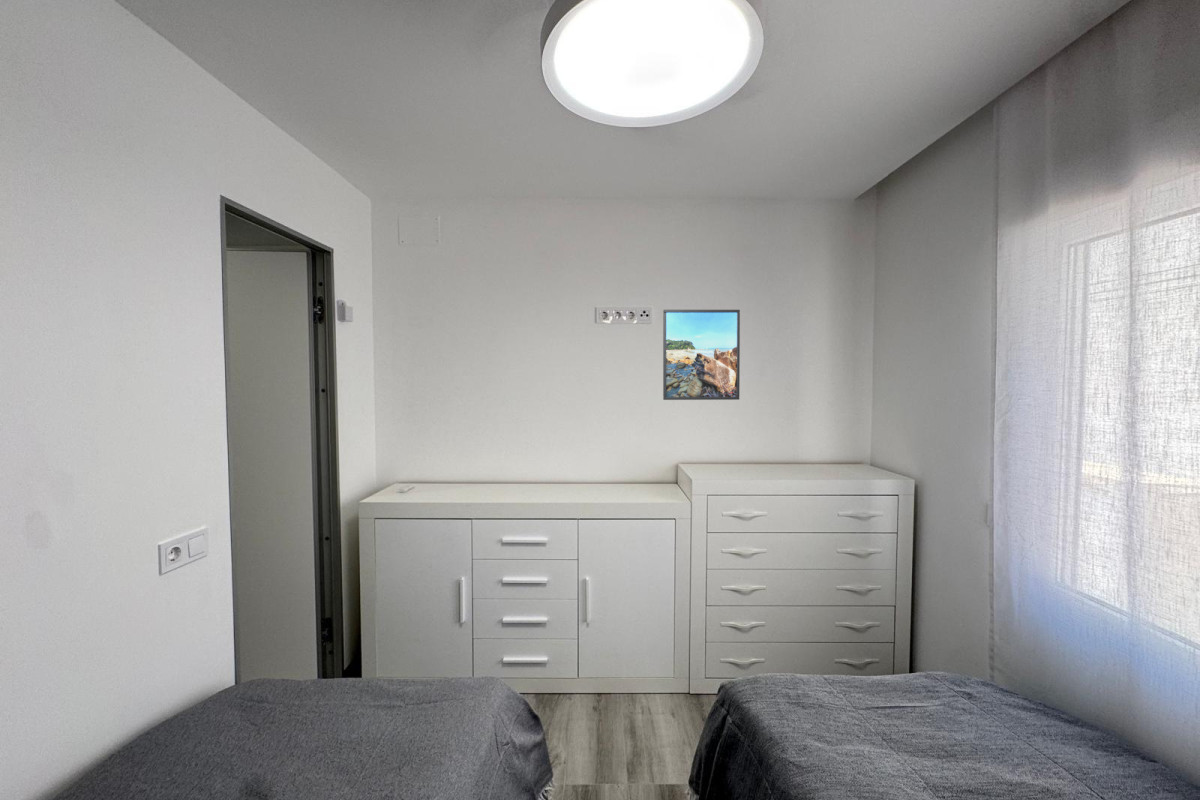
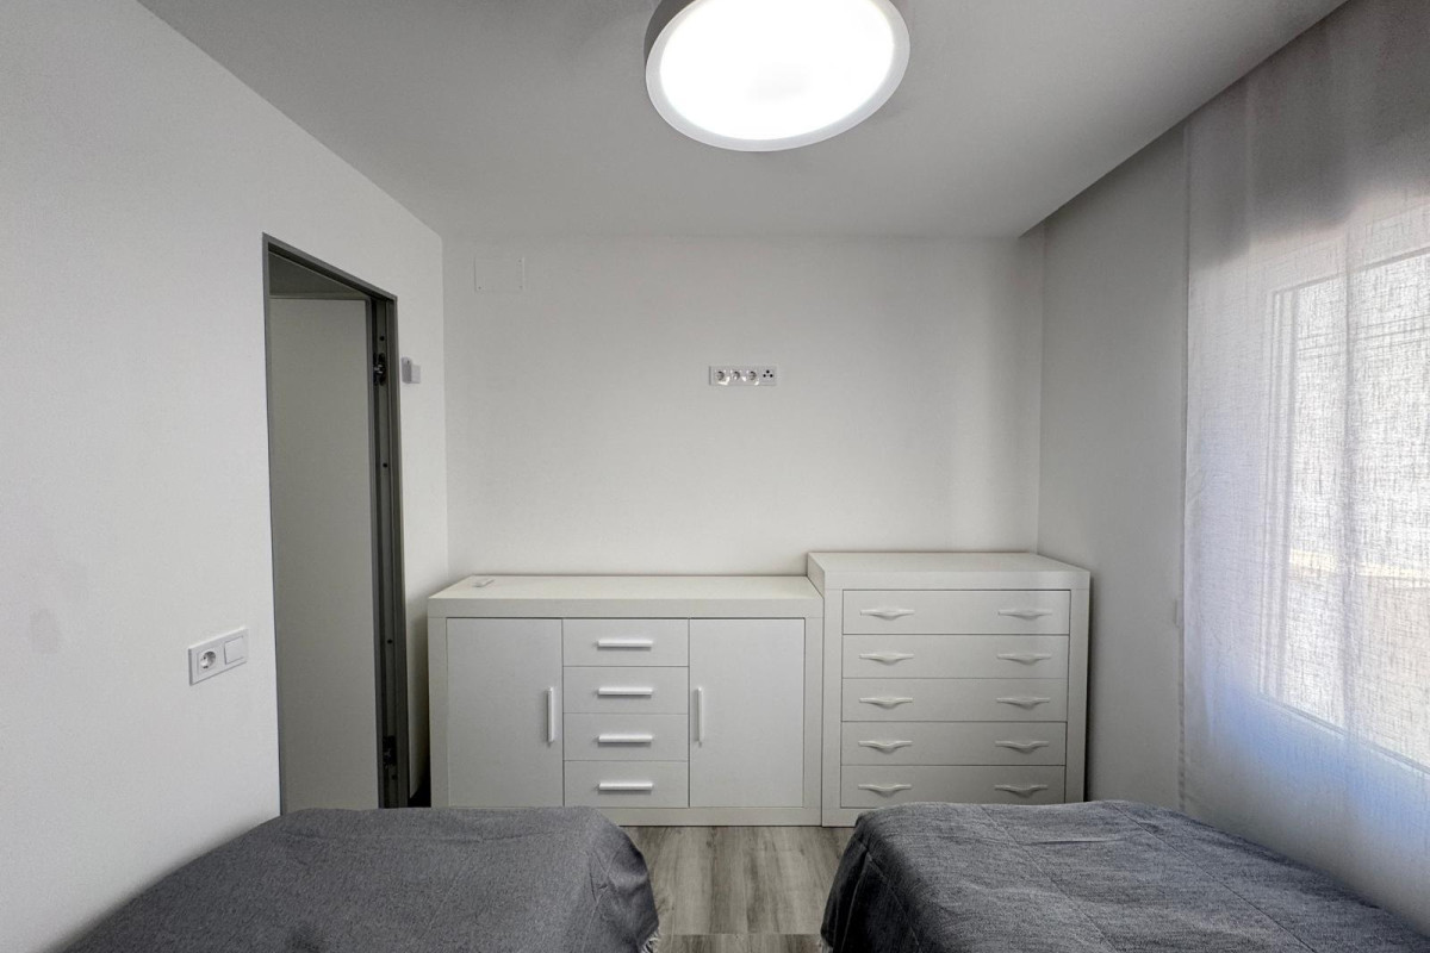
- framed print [662,309,741,401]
